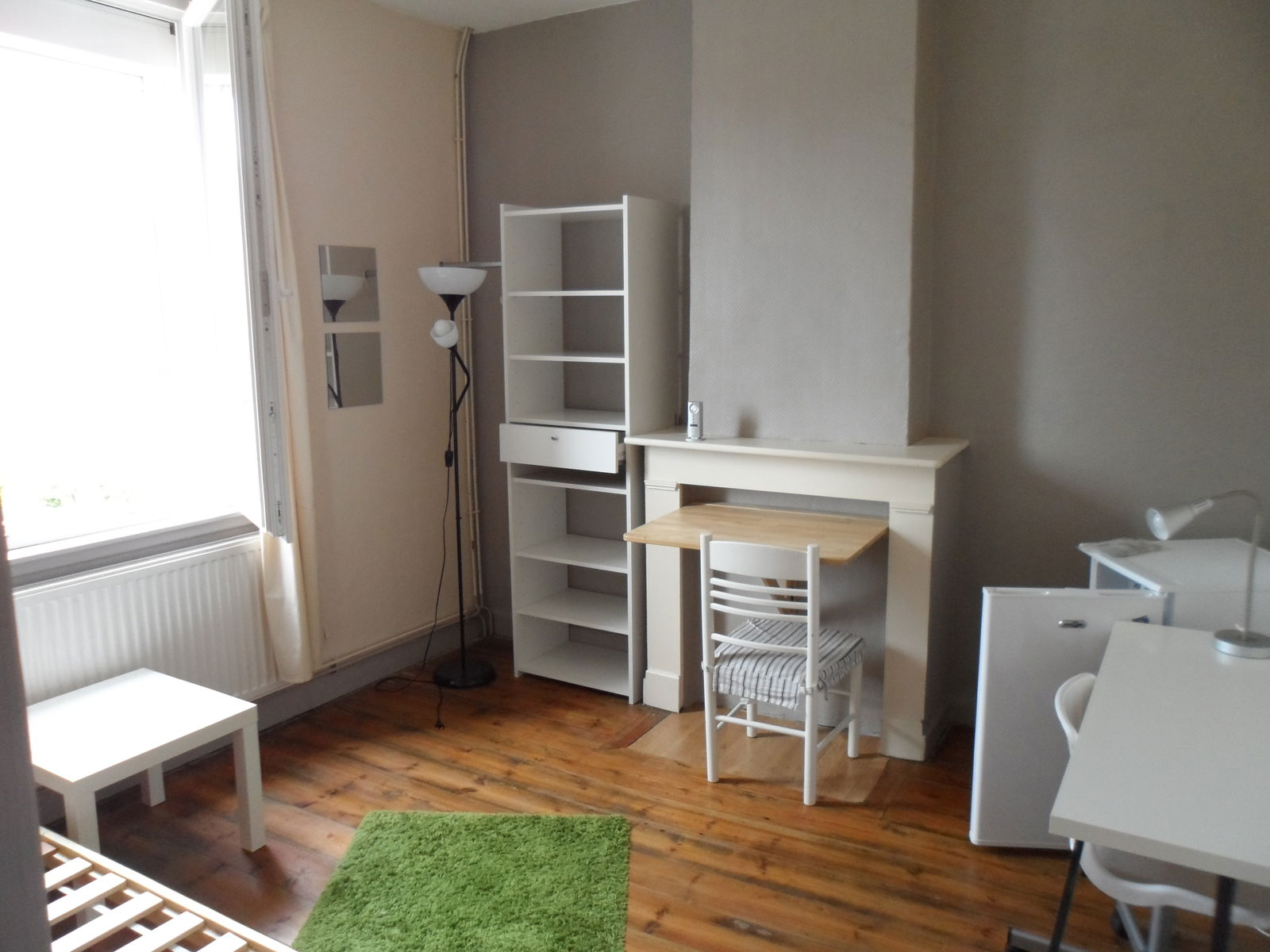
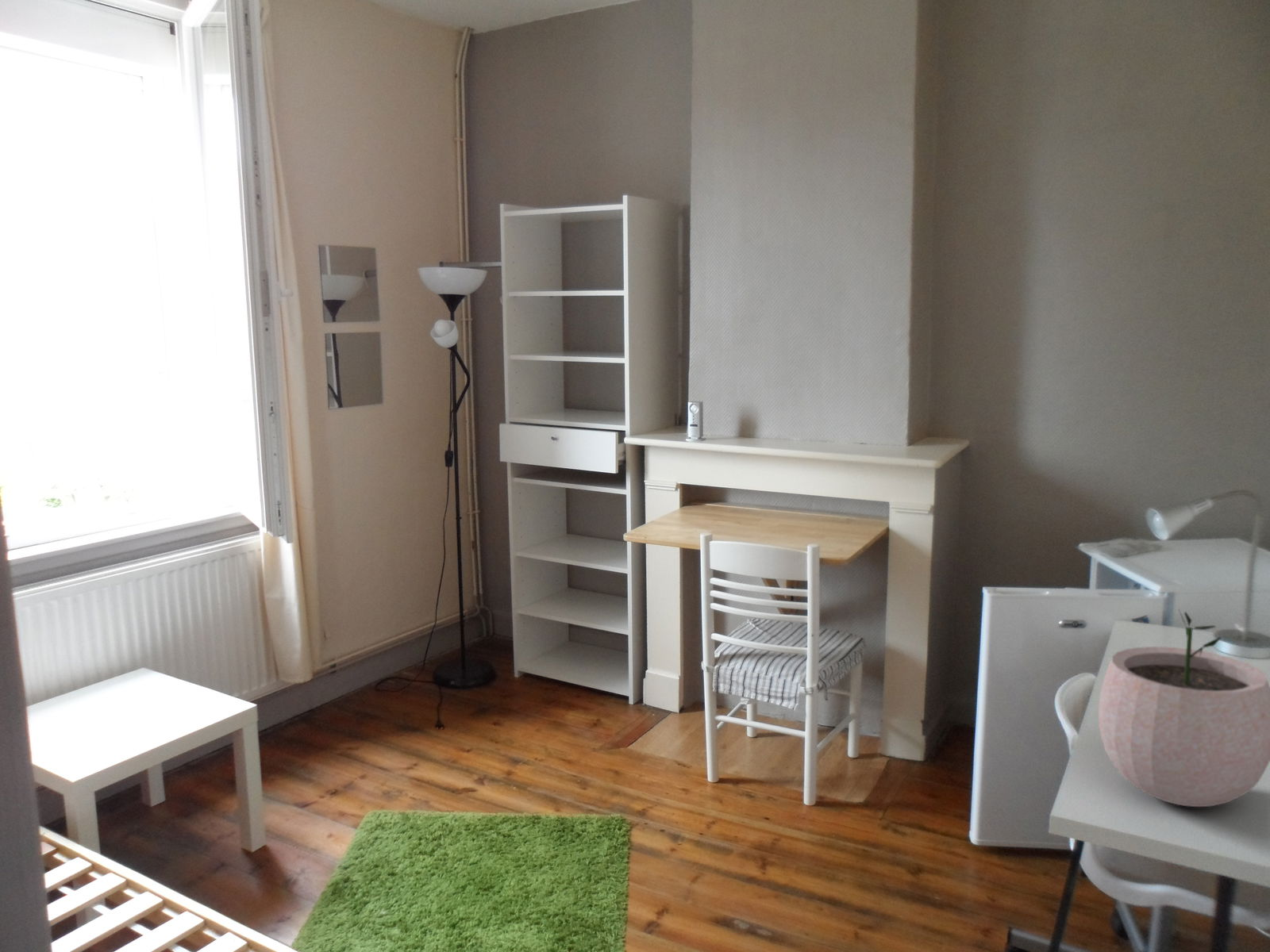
+ plant pot [1098,608,1270,808]
